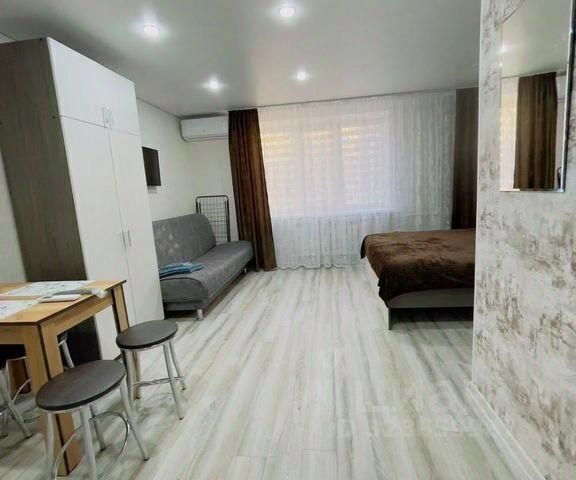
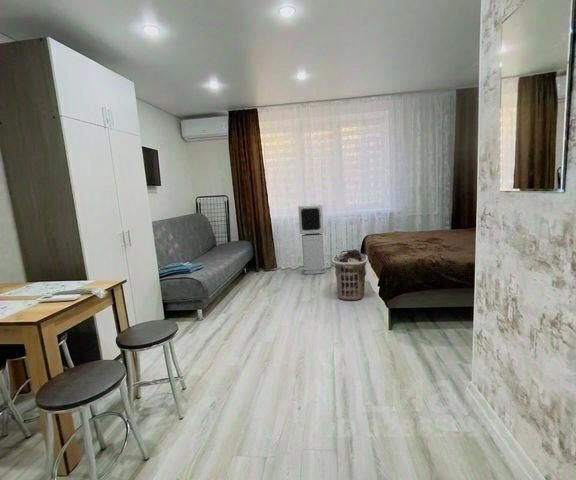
+ air purifier [297,203,327,275]
+ clothes hamper [331,248,369,301]
